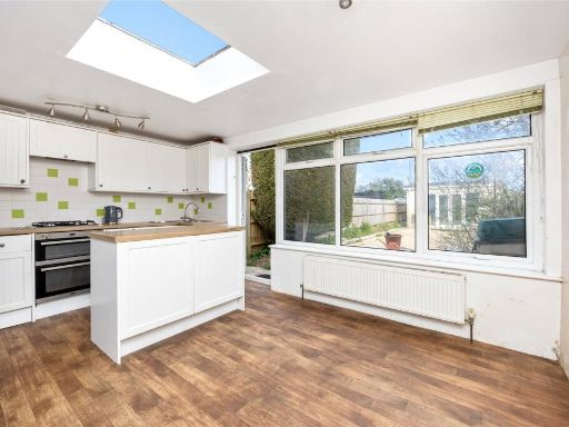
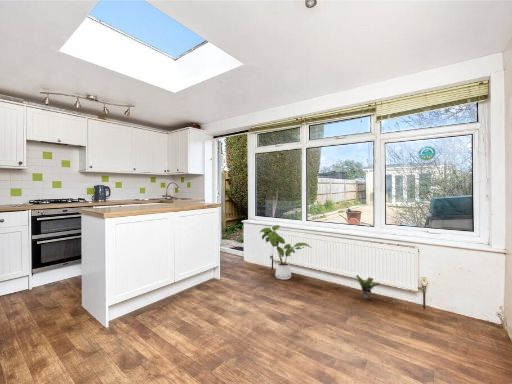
+ potted plant [355,274,382,300]
+ house plant [258,224,312,281]
